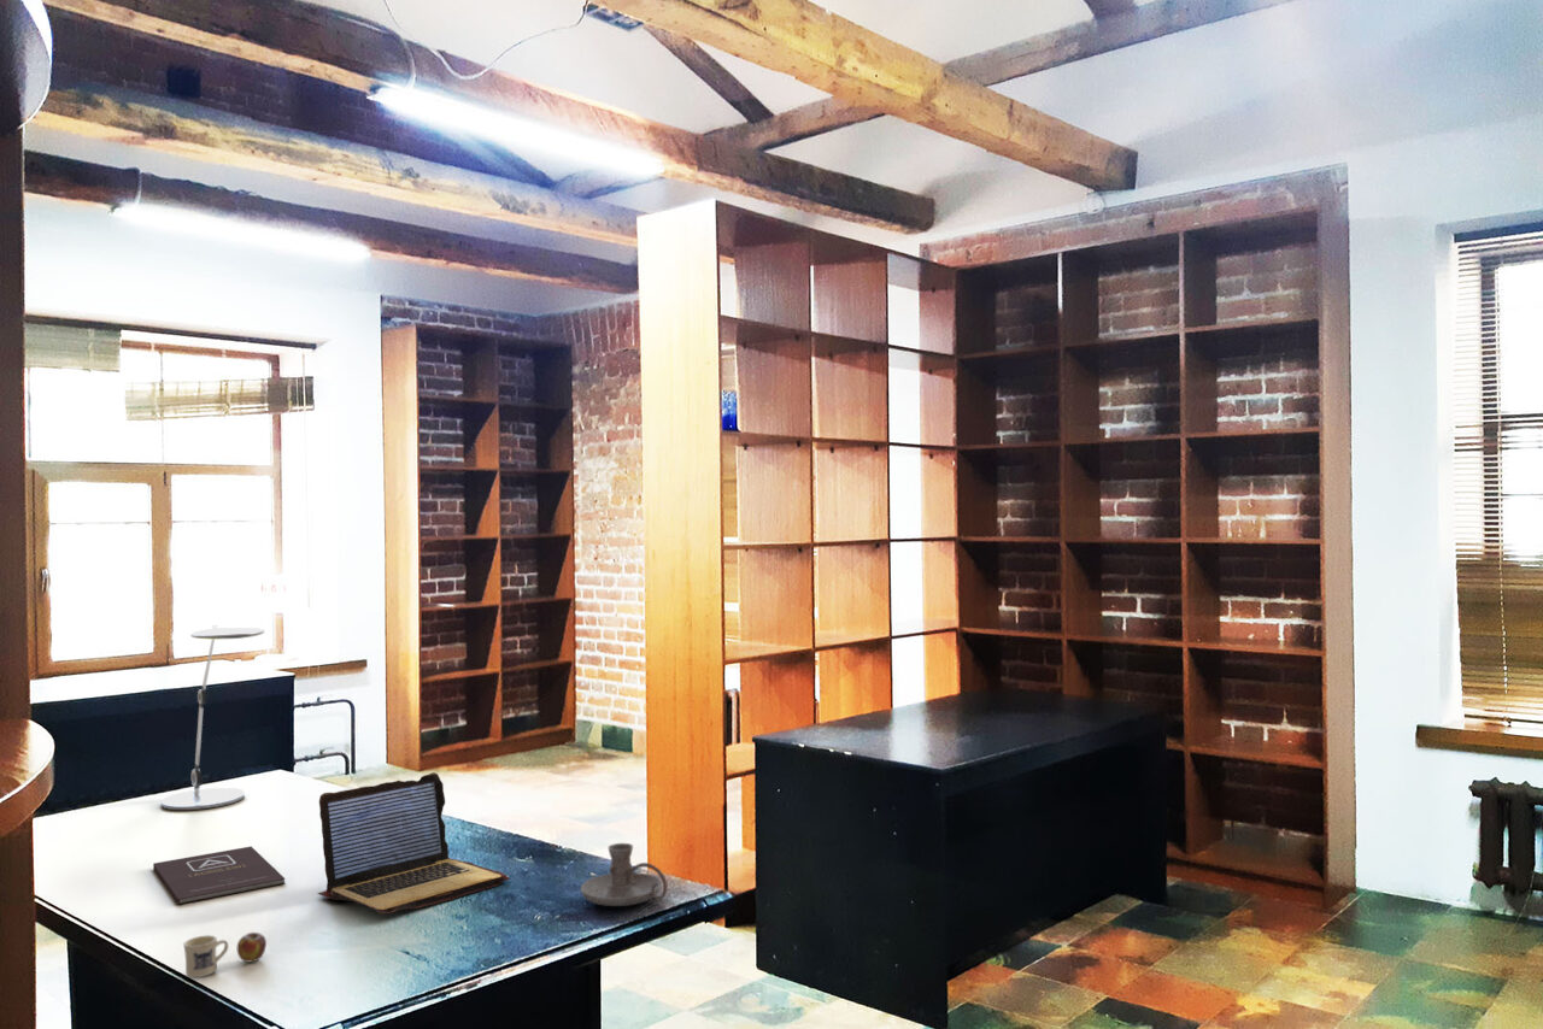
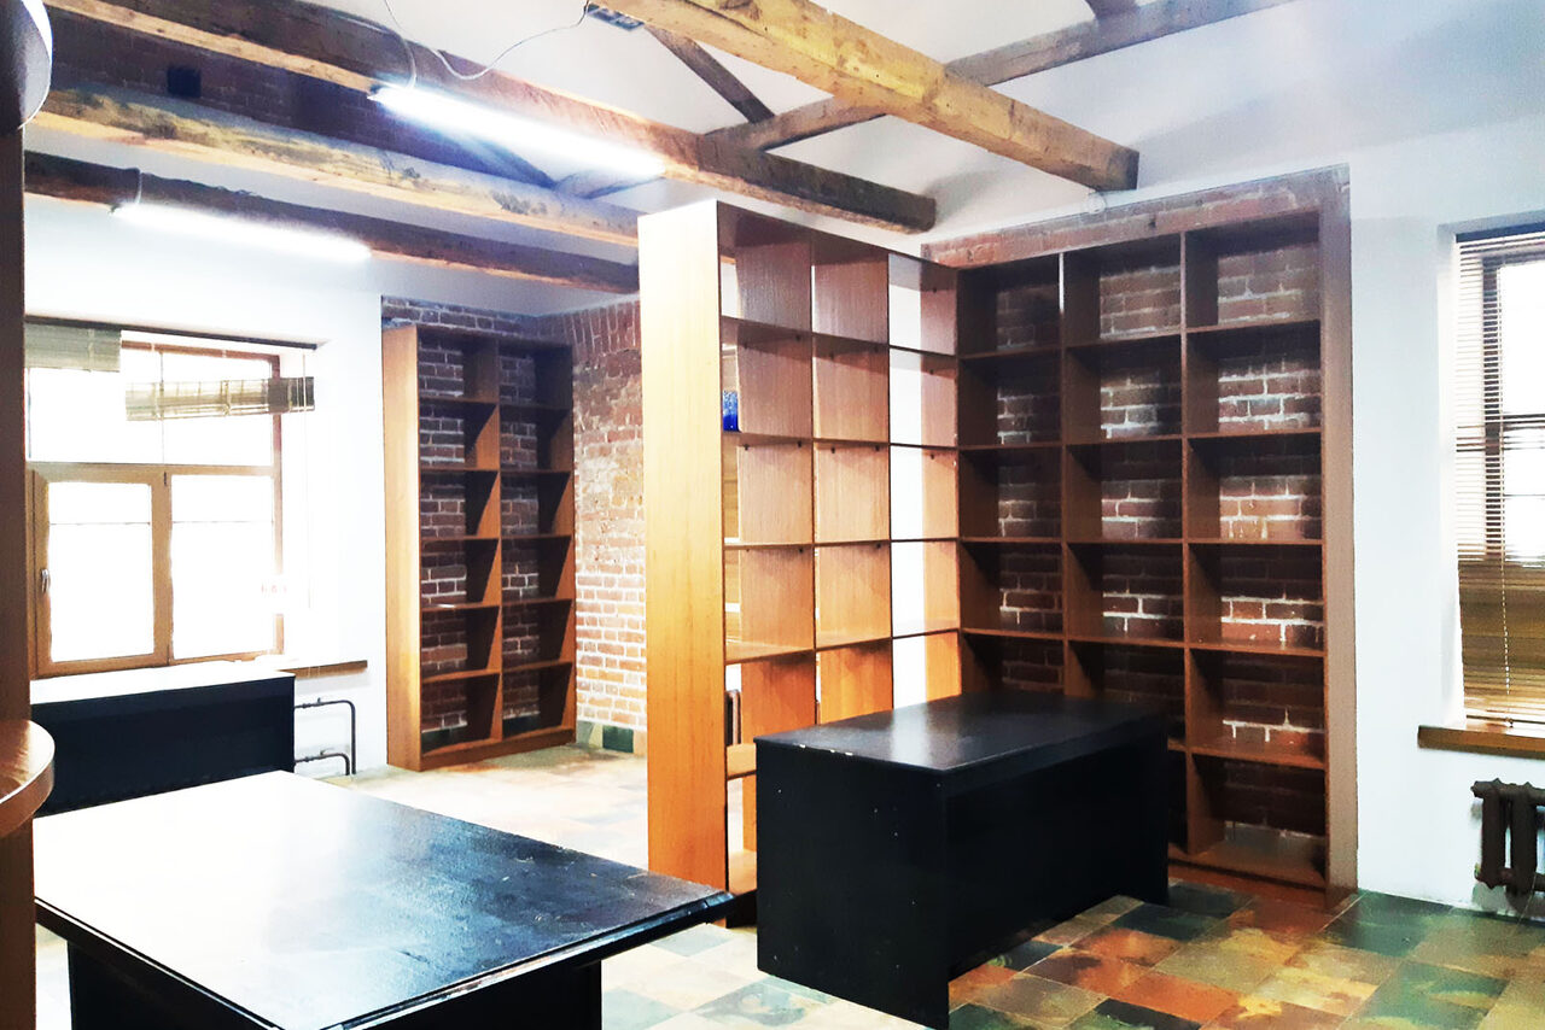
- candle holder [580,842,669,907]
- laptop [316,771,511,916]
- book [152,845,286,905]
- mug [182,931,268,978]
- desk lamp [160,624,265,811]
